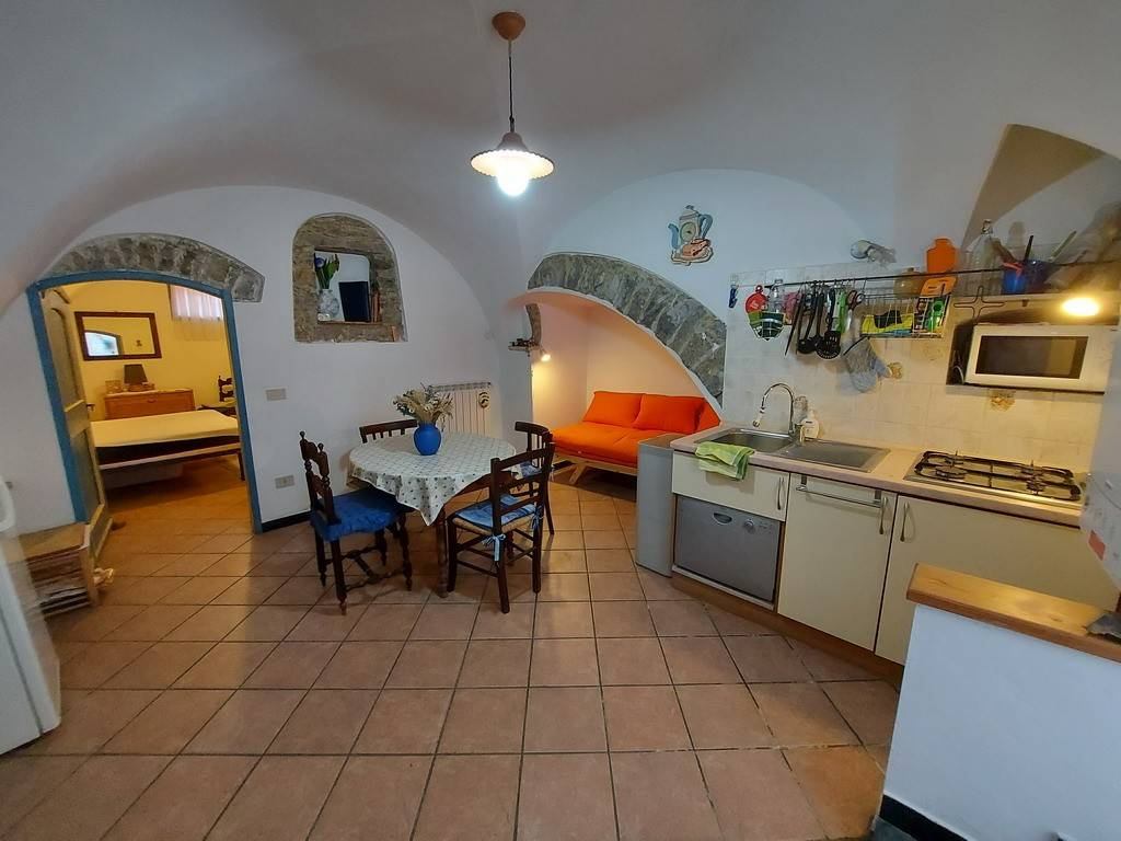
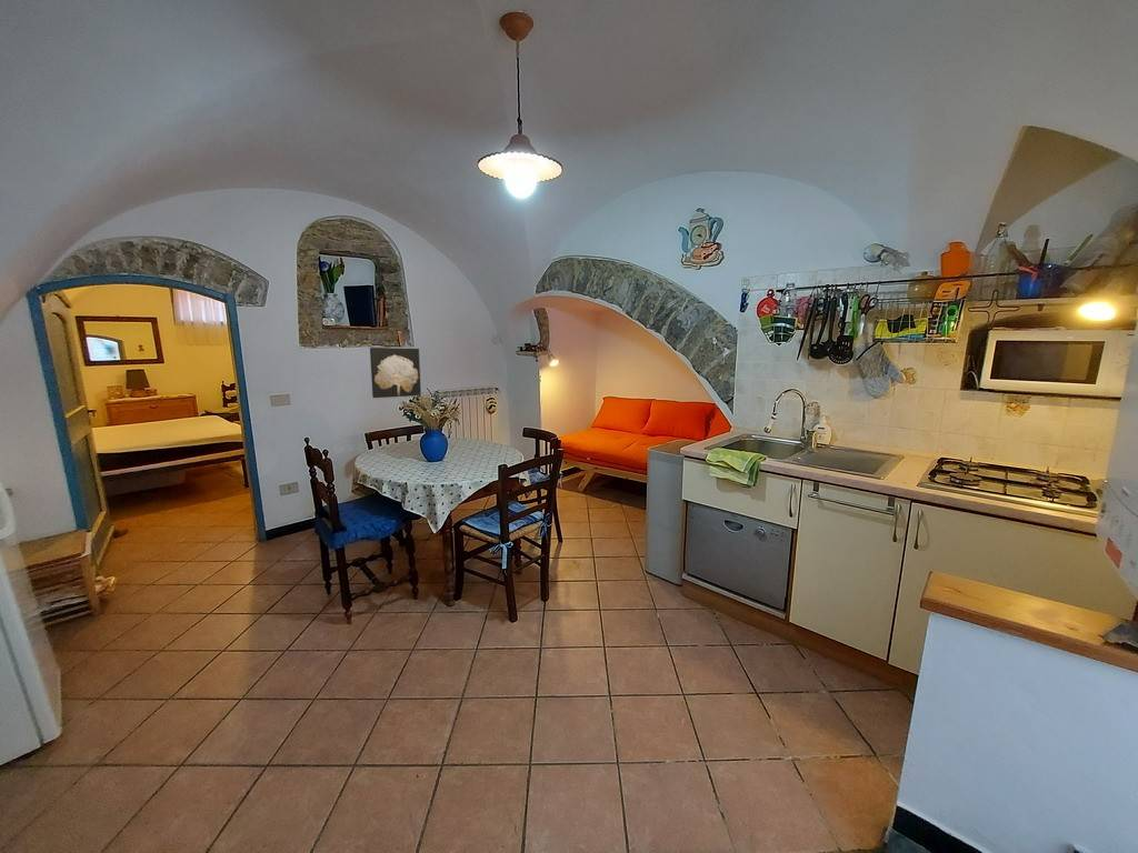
+ wall art [369,347,422,399]
